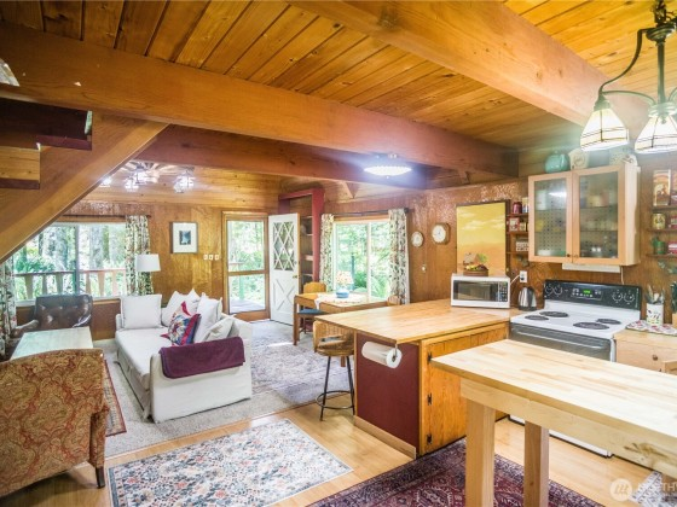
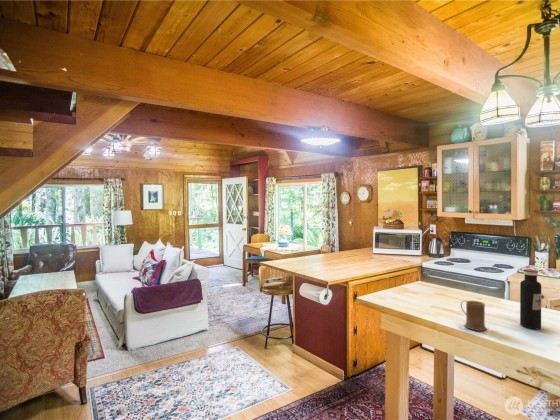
+ water bottle [519,268,542,330]
+ mug [460,300,488,332]
